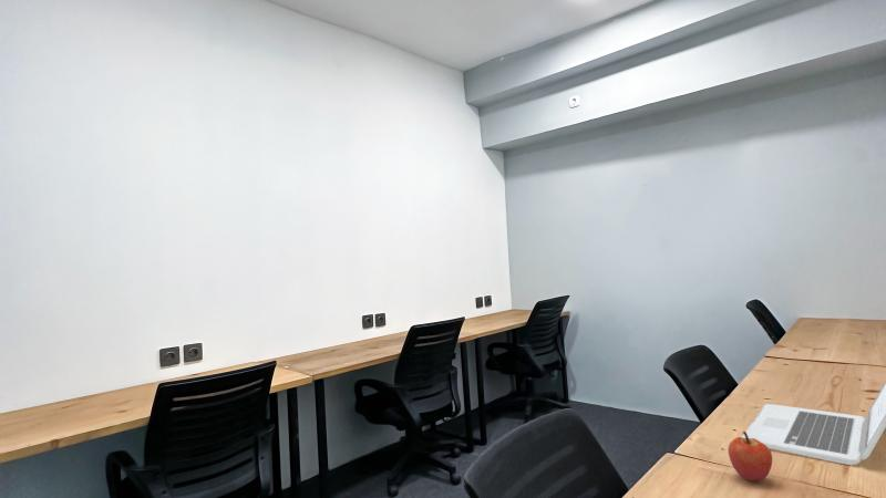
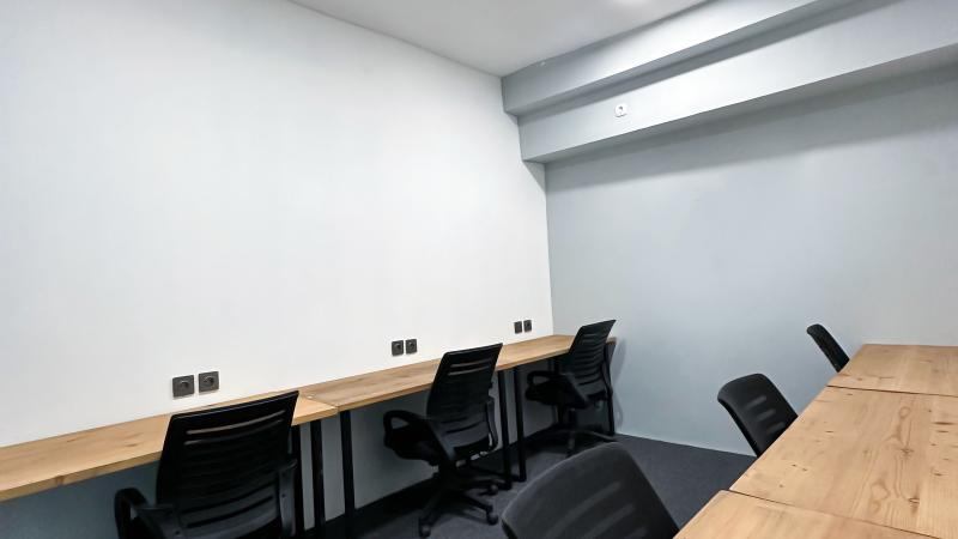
- apple [728,430,773,483]
- laptop [741,381,886,466]
